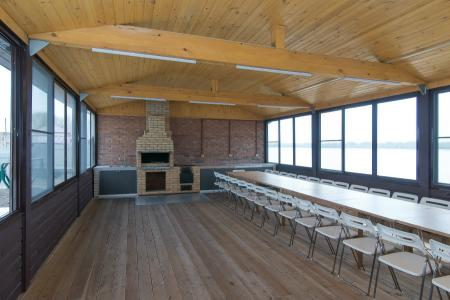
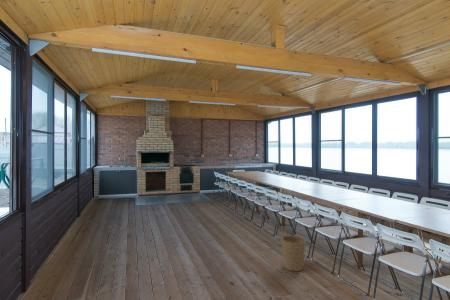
+ basket [280,232,307,272]
